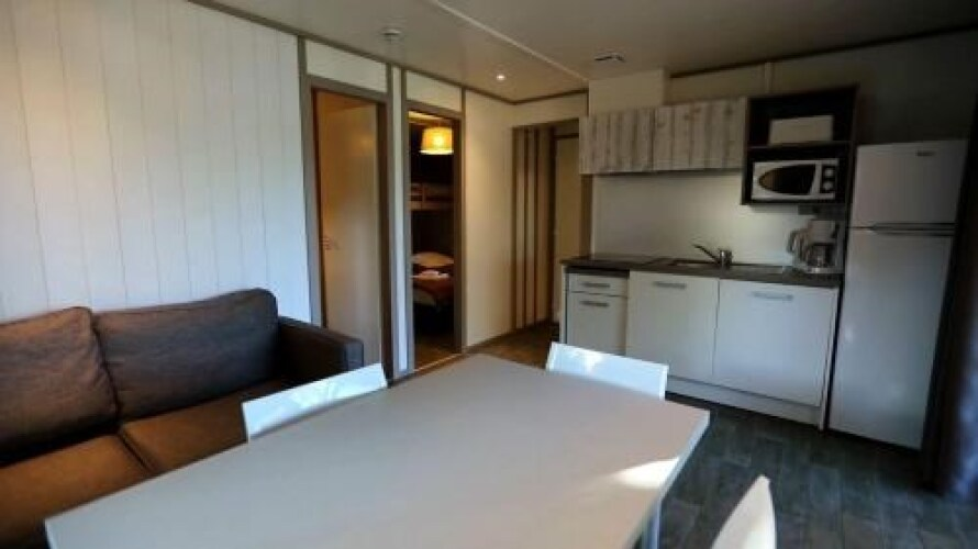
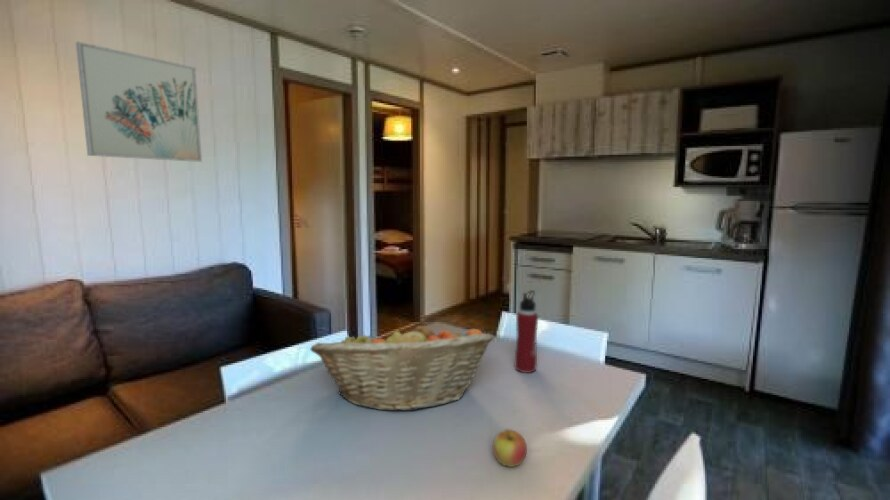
+ fruit basket [309,321,495,412]
+ wall art [75,41,203,163]
+ apple [492,428,528,468]
+ water bottle [514,289,539,374]
